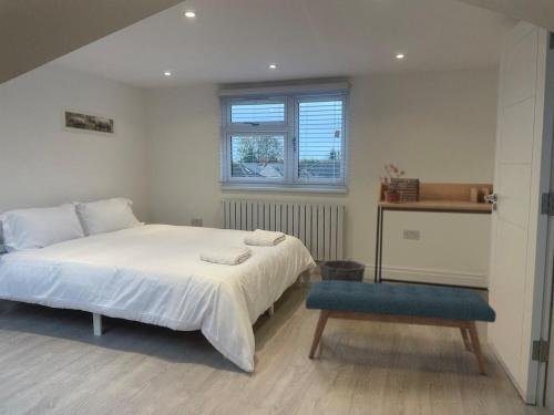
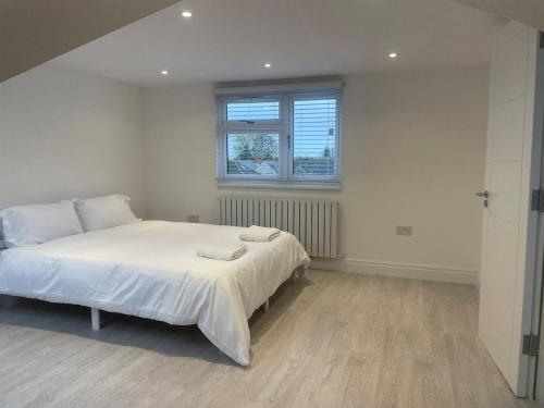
- book stack [389,177,421,201]
- potted plant [376,163,410,204]
- desk [373,181,494,292]
- bench [305,280,497,375]
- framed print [59,104,119,139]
- waste bin [319,259,367,282]
